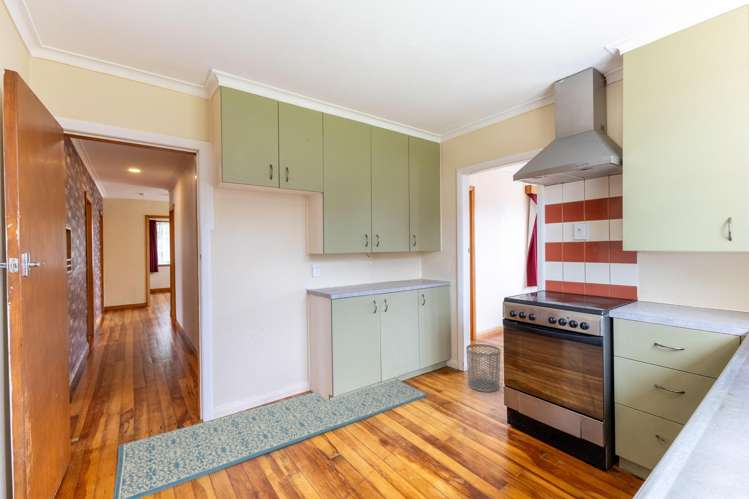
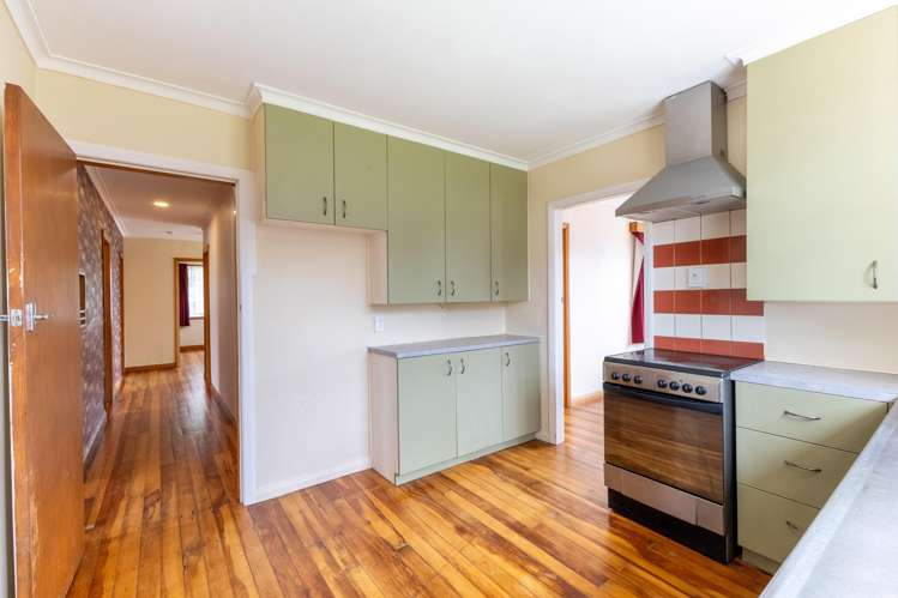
- waste bin [465,343,501,393]
- rug [112,378,430,499]
